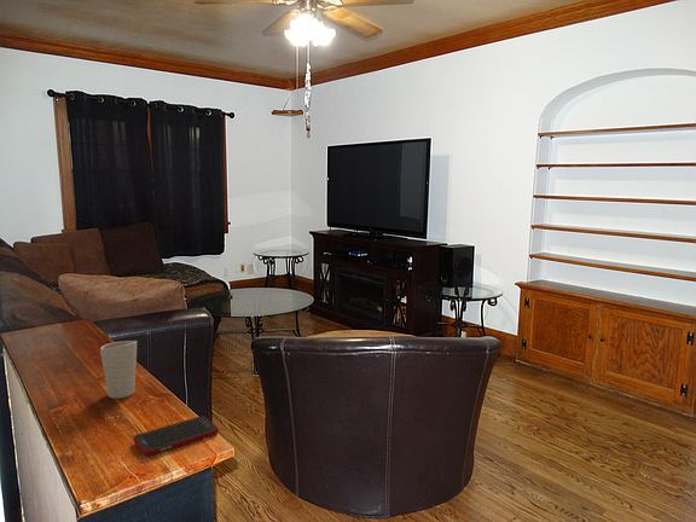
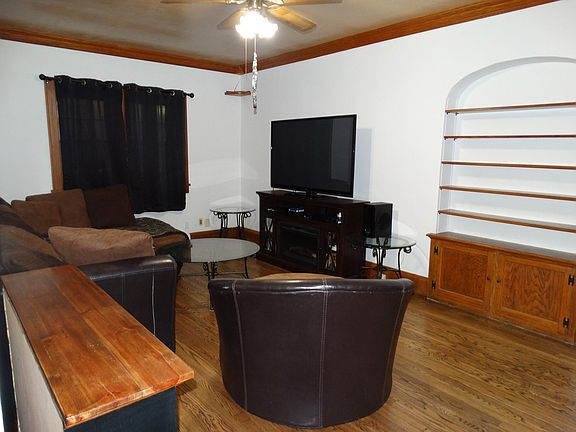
- cup [99,340,138,400]
- cell phone [133,414,220,457]
